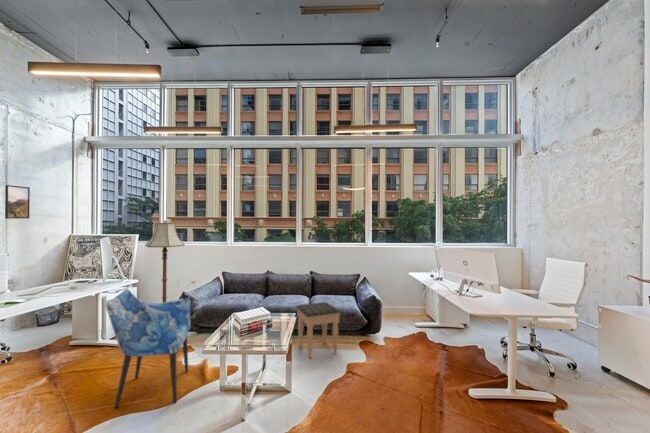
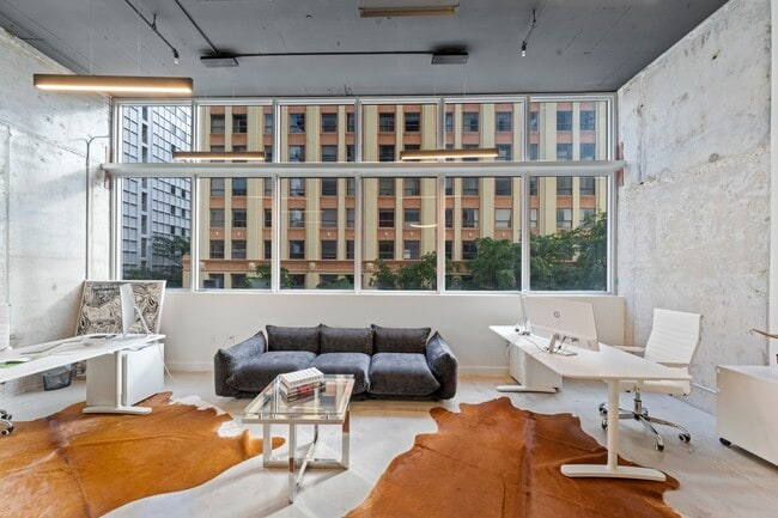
- footstool [295,301,342,360]
- floor lamp [144,220,186,303]
- armchair [105,288,192,410]
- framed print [4,184,31,220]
